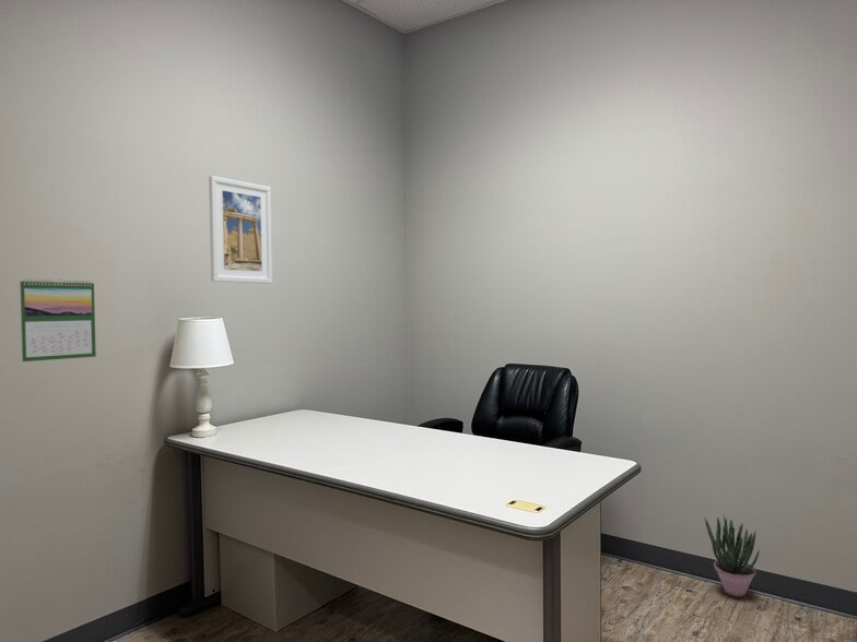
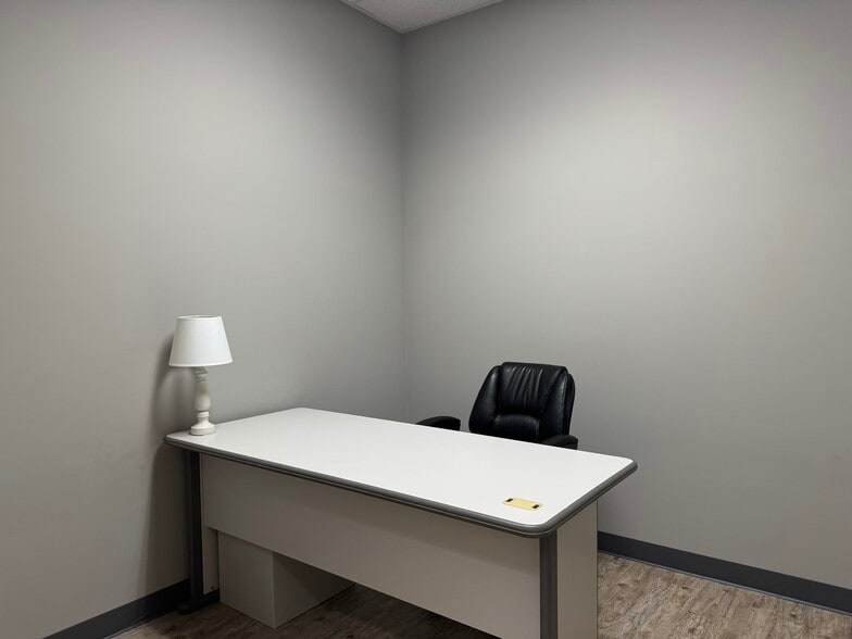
- potted plant [703,514,761,598]
- calendar [19,277,97,362]
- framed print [208,175,273,285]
